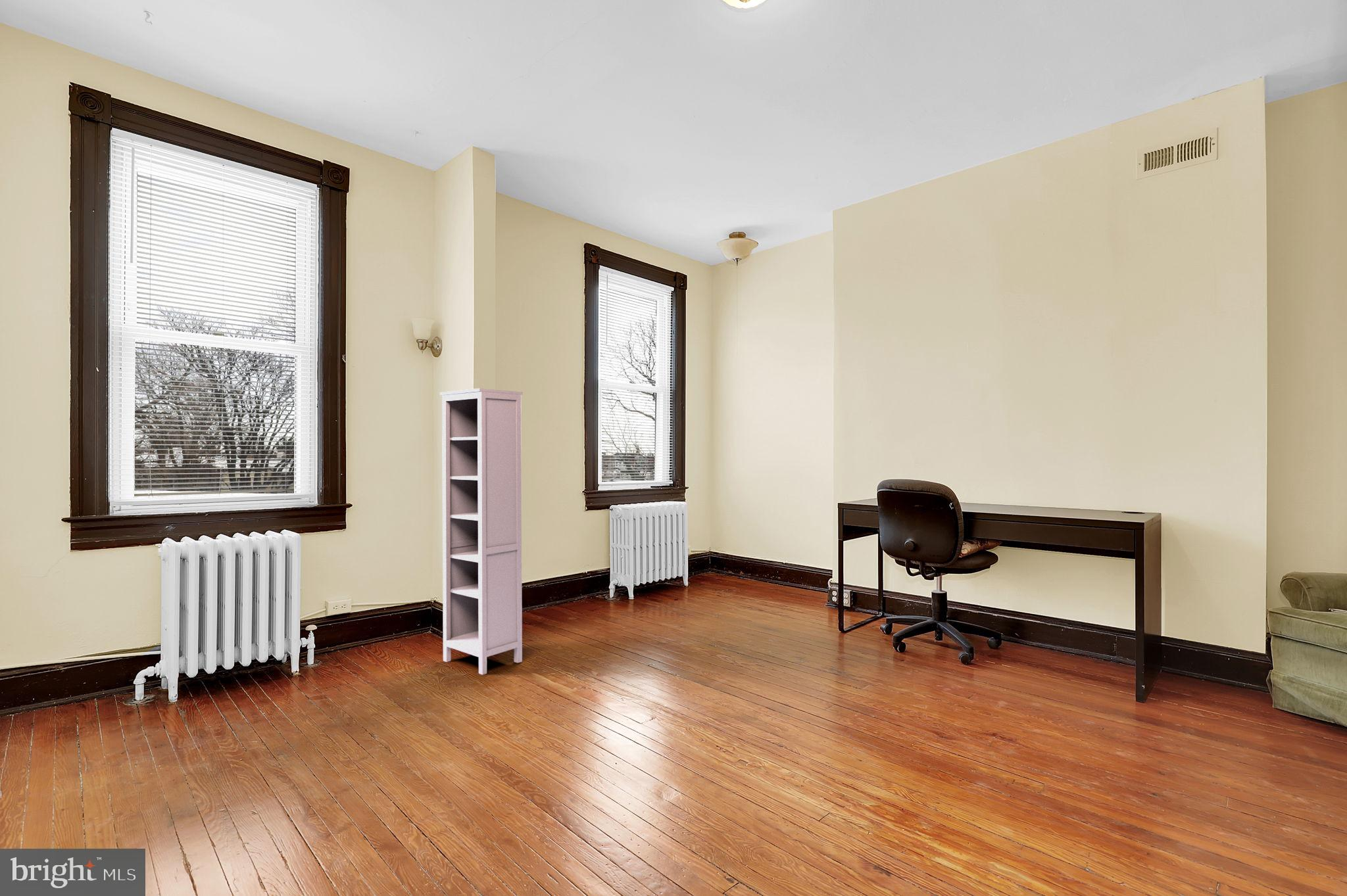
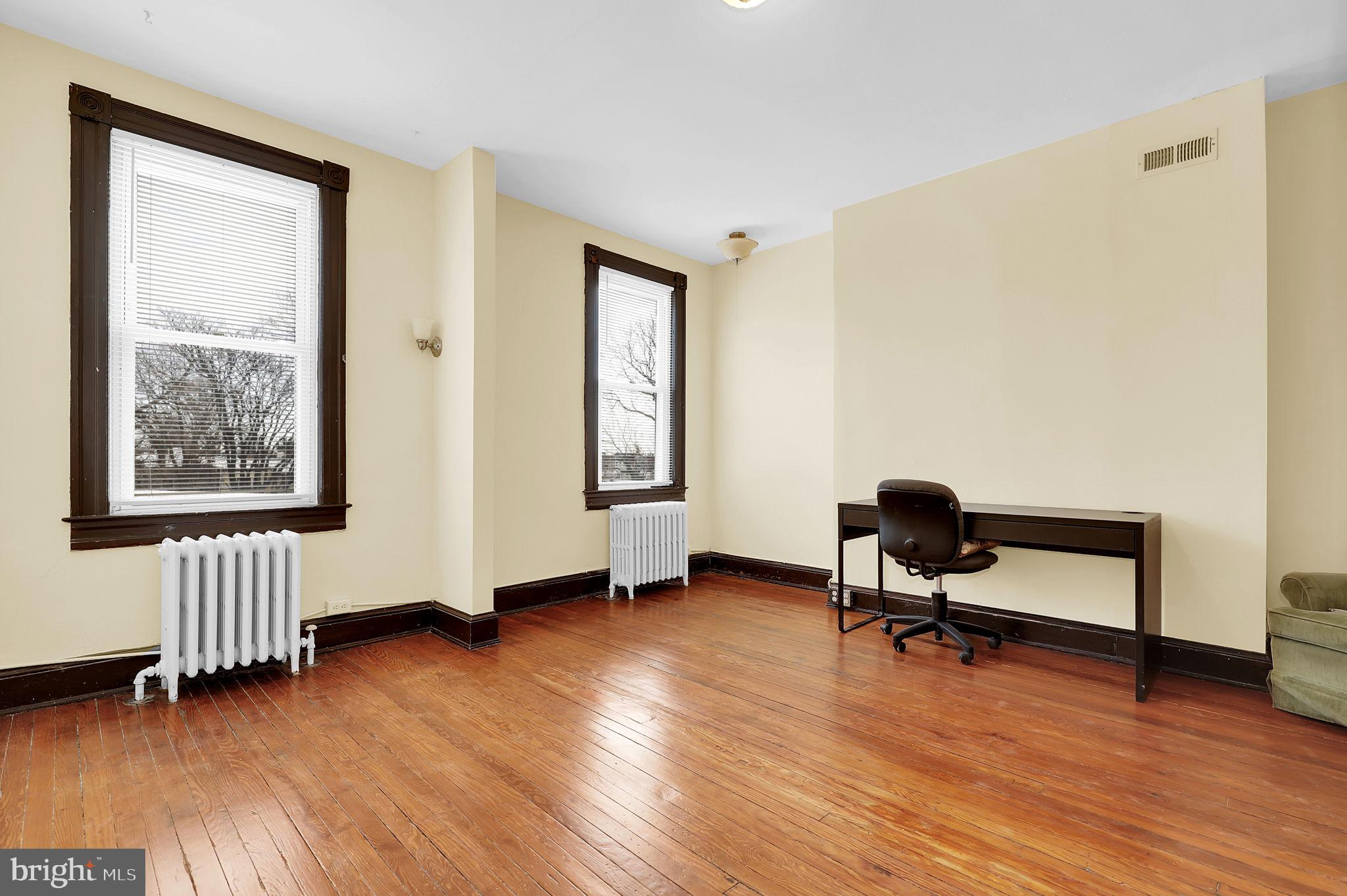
- bookcase [439,388,523,675]
